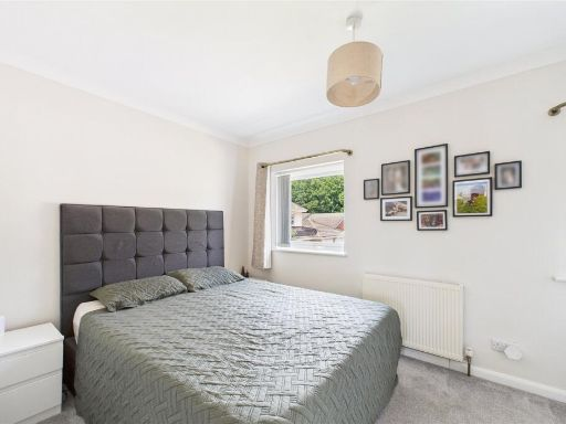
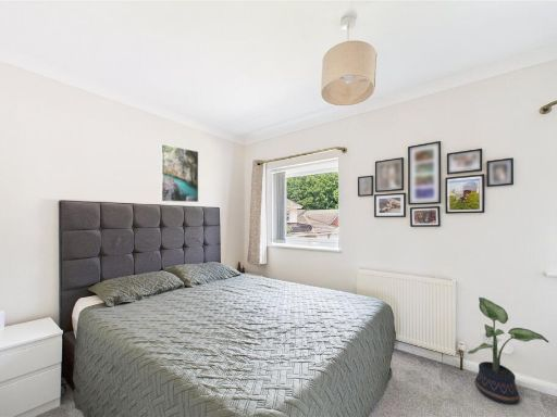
+ potted plant [467,296,549,405]
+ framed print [159,143,199,203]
